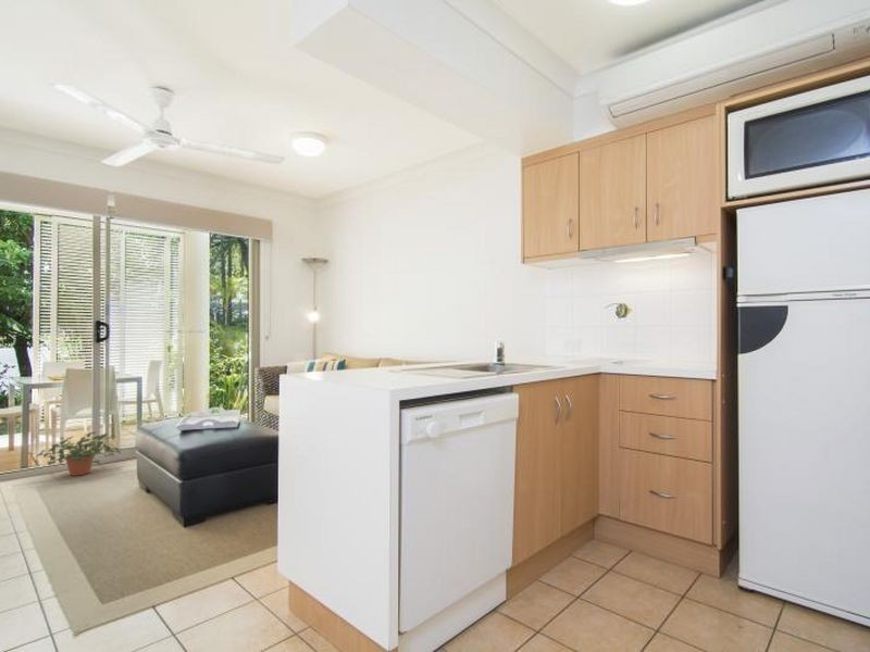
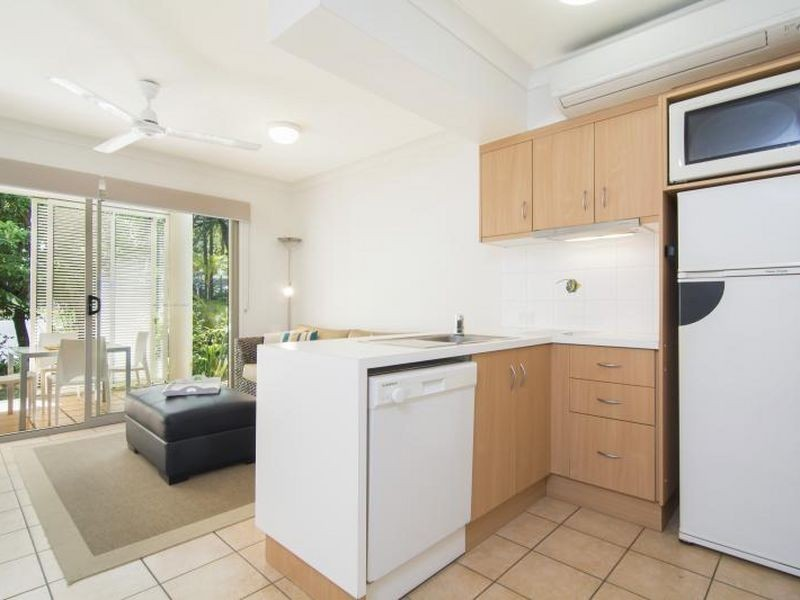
- potted plant [36,430,122,477]
